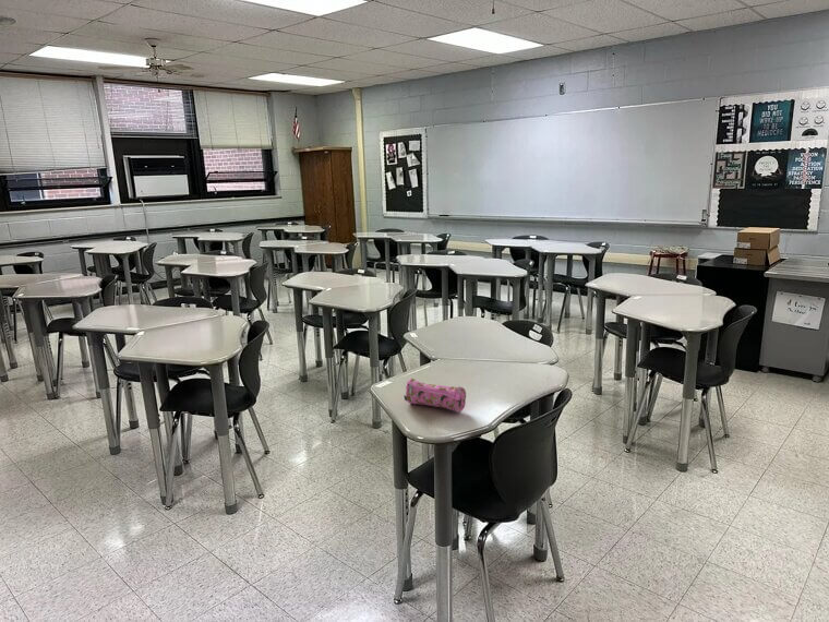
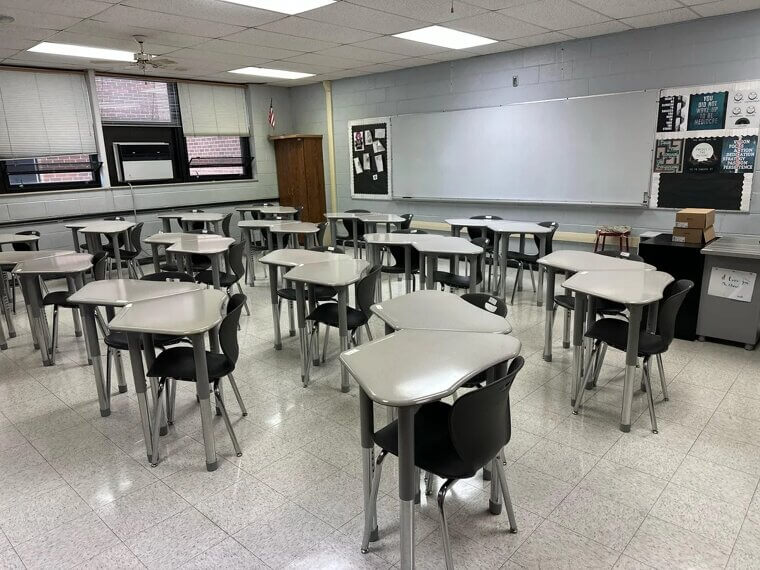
- pencil case [403,378,467,414]
